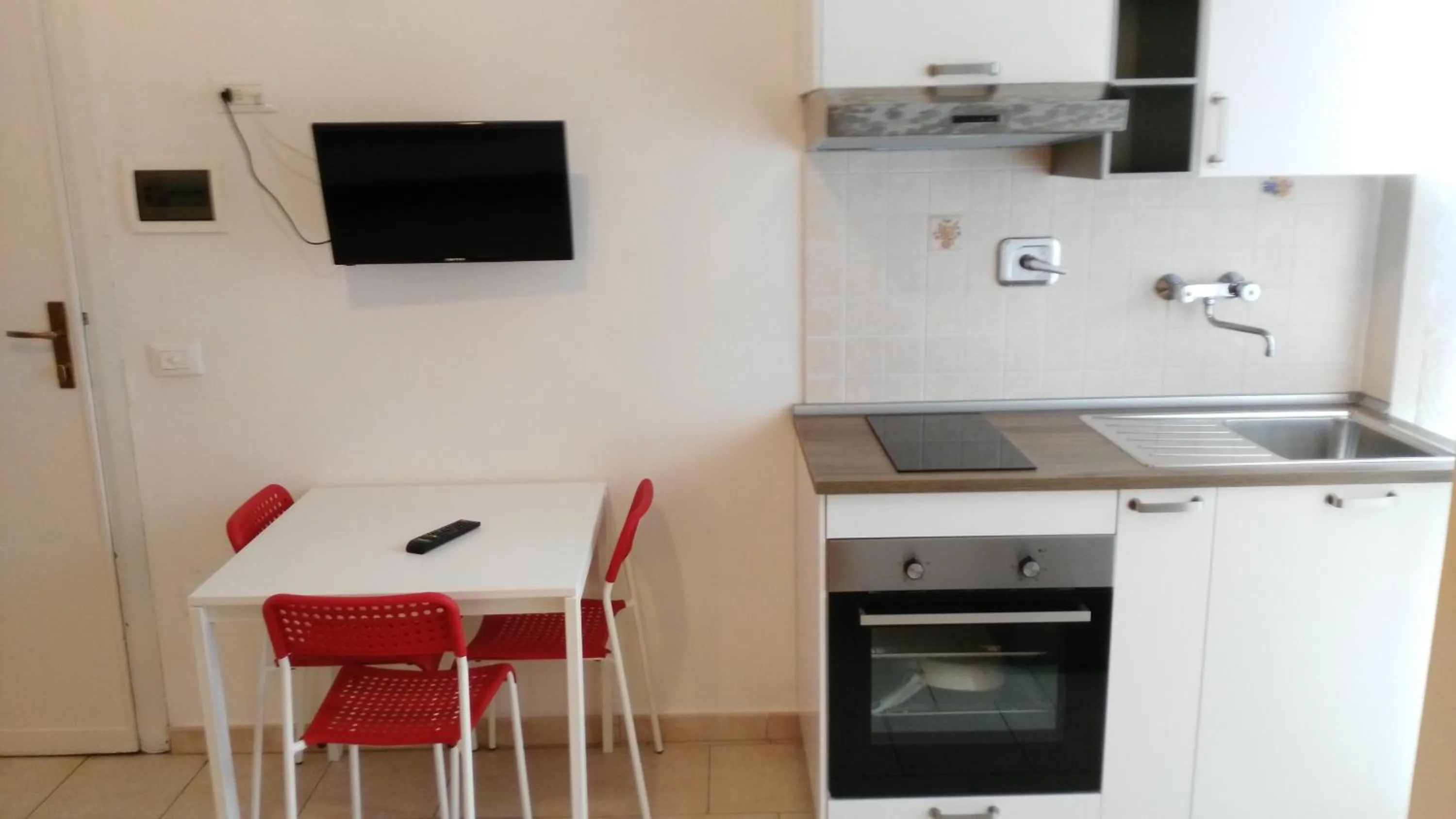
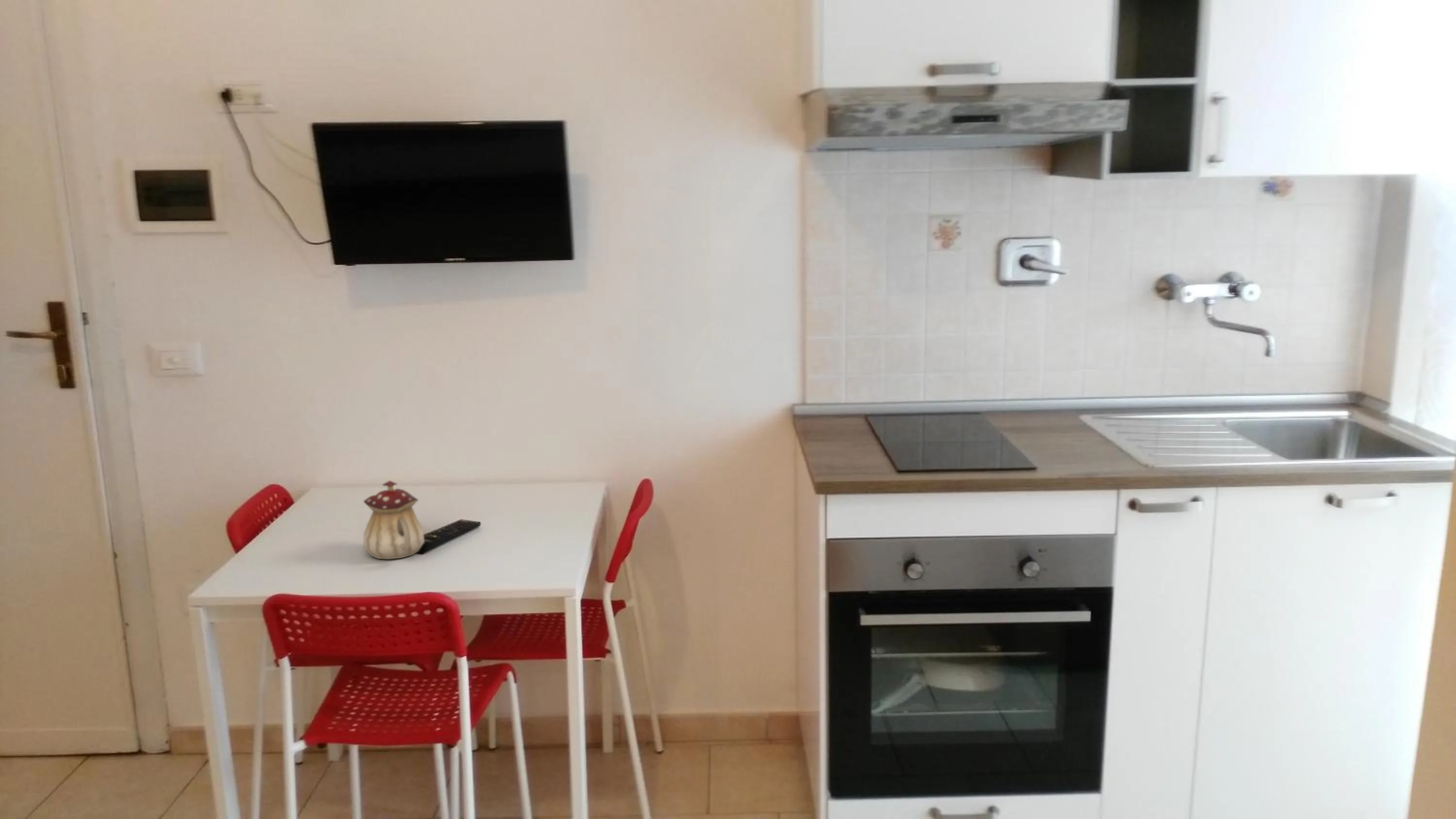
+ teapot [363,480,425,560]
